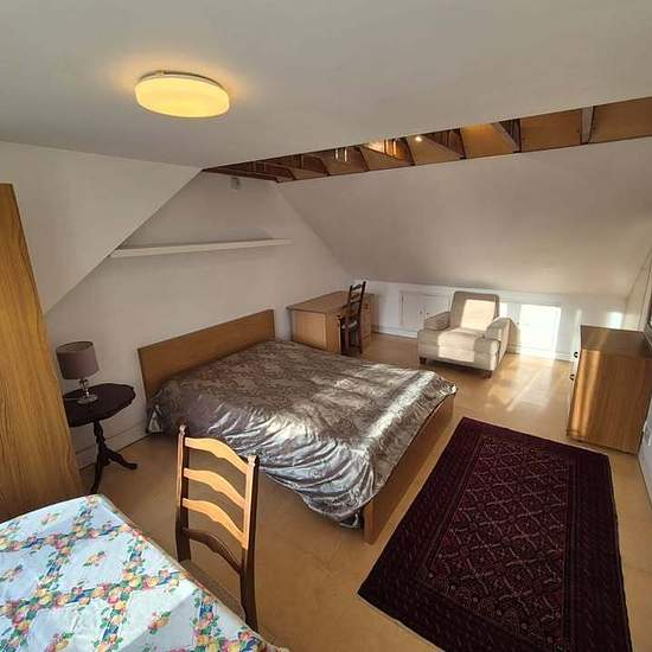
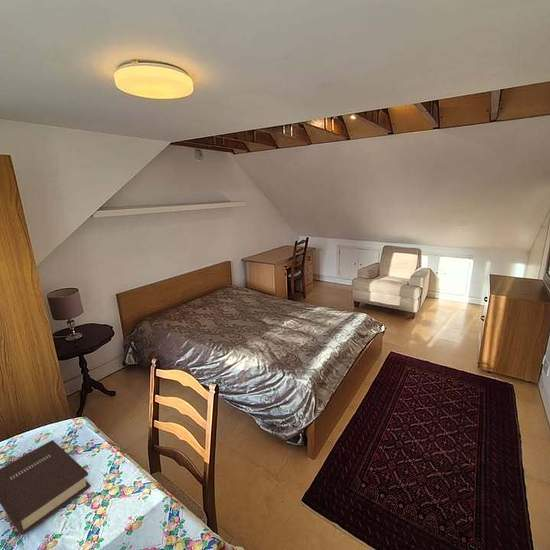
+ book [0,439,92,535]
